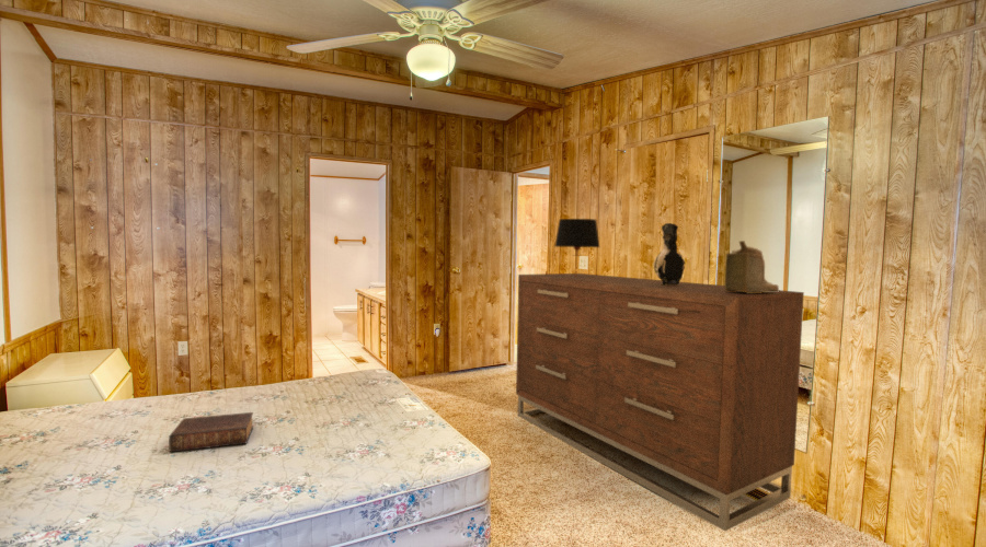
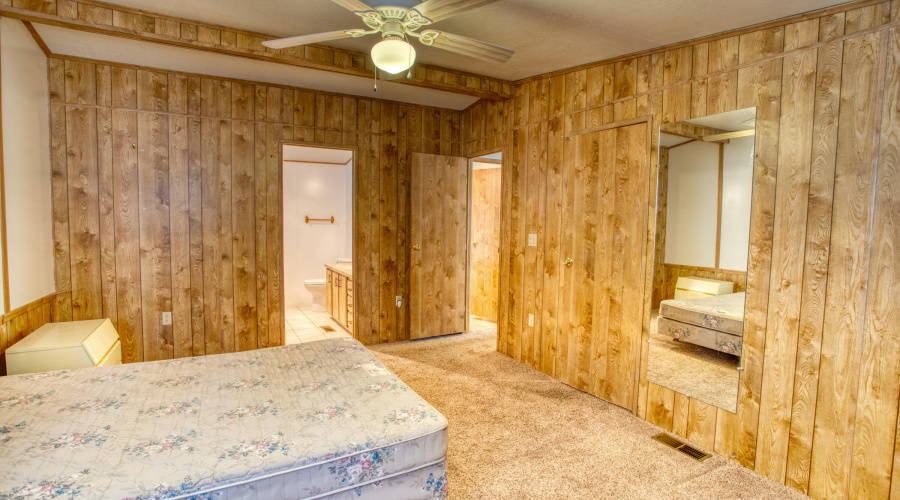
- decorative vase [653,222,686,286]
- decorative box [724,240,780,293]
- table lamp [553,218,600,268]
- dresser [515,272,805,532]
- book [168,411,254,453]
